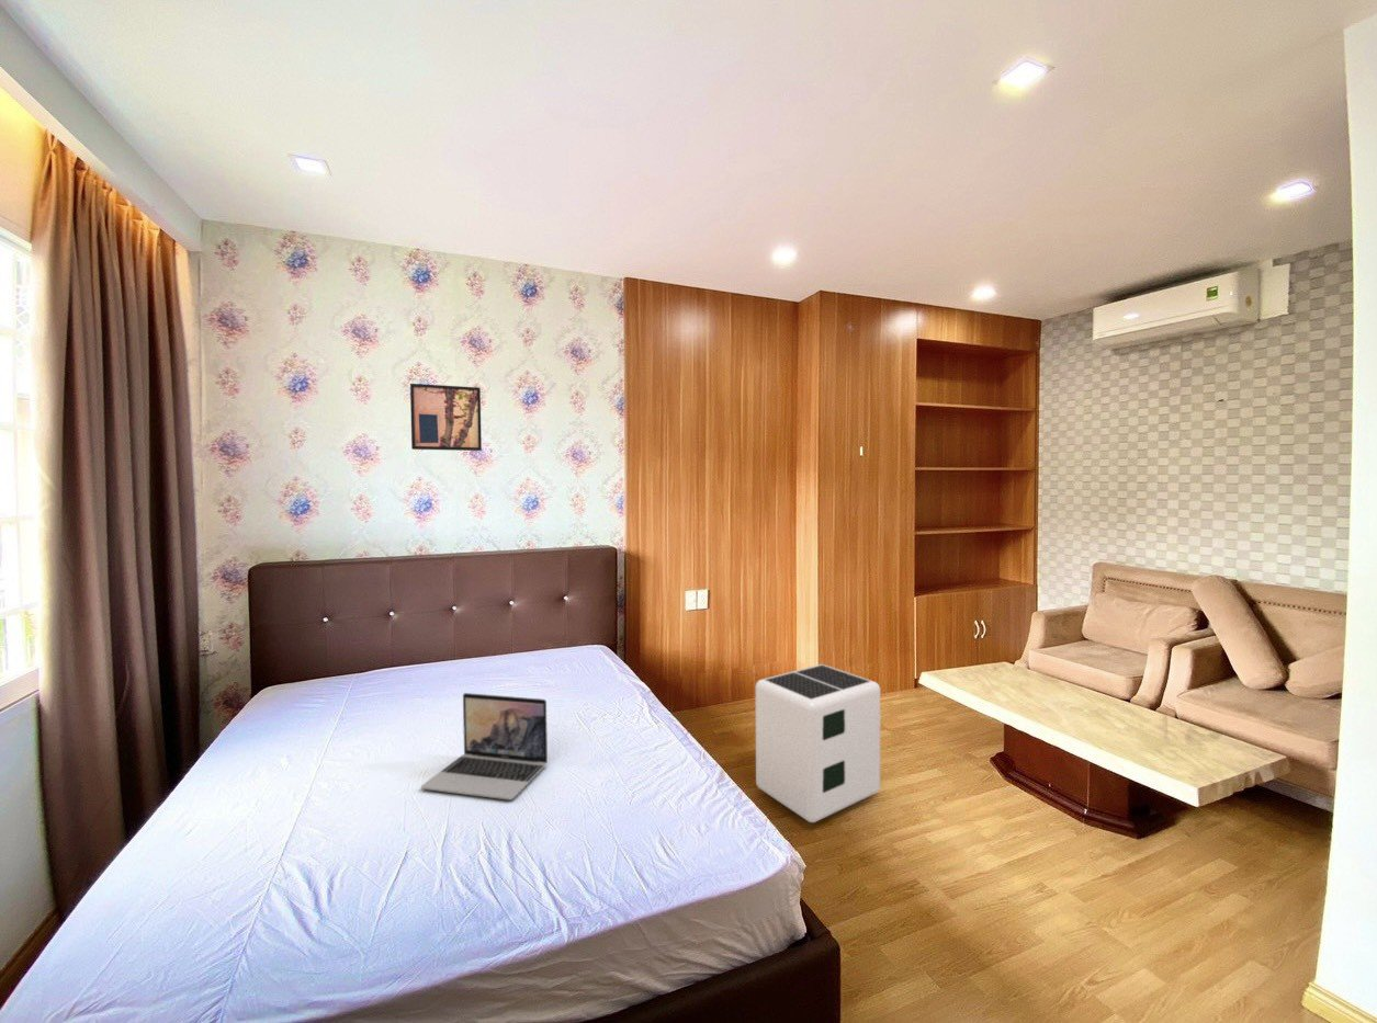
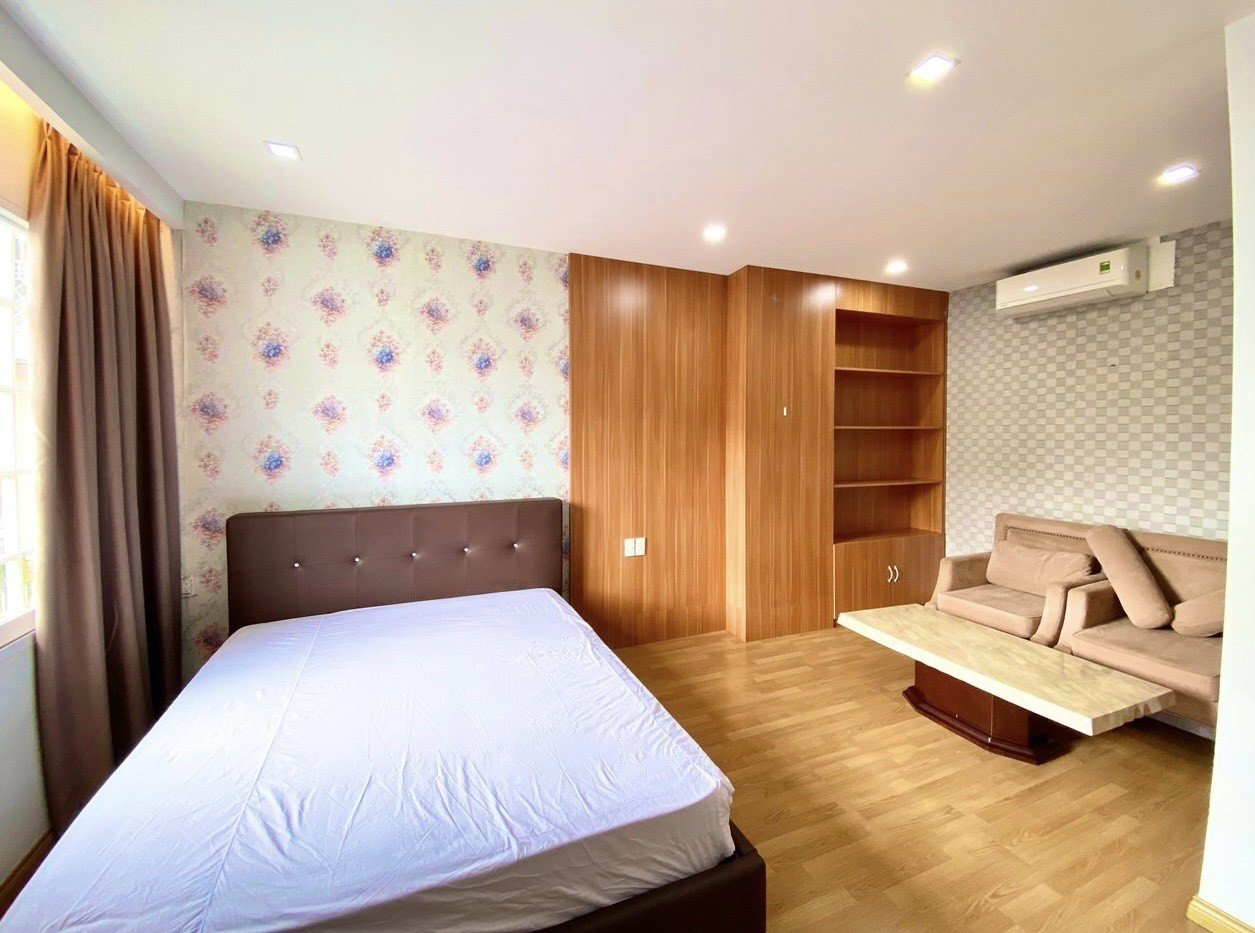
- laptop [420,692,549,802]
- air purifier [755,663,881,823]
- wall art [409,383,483,452]
